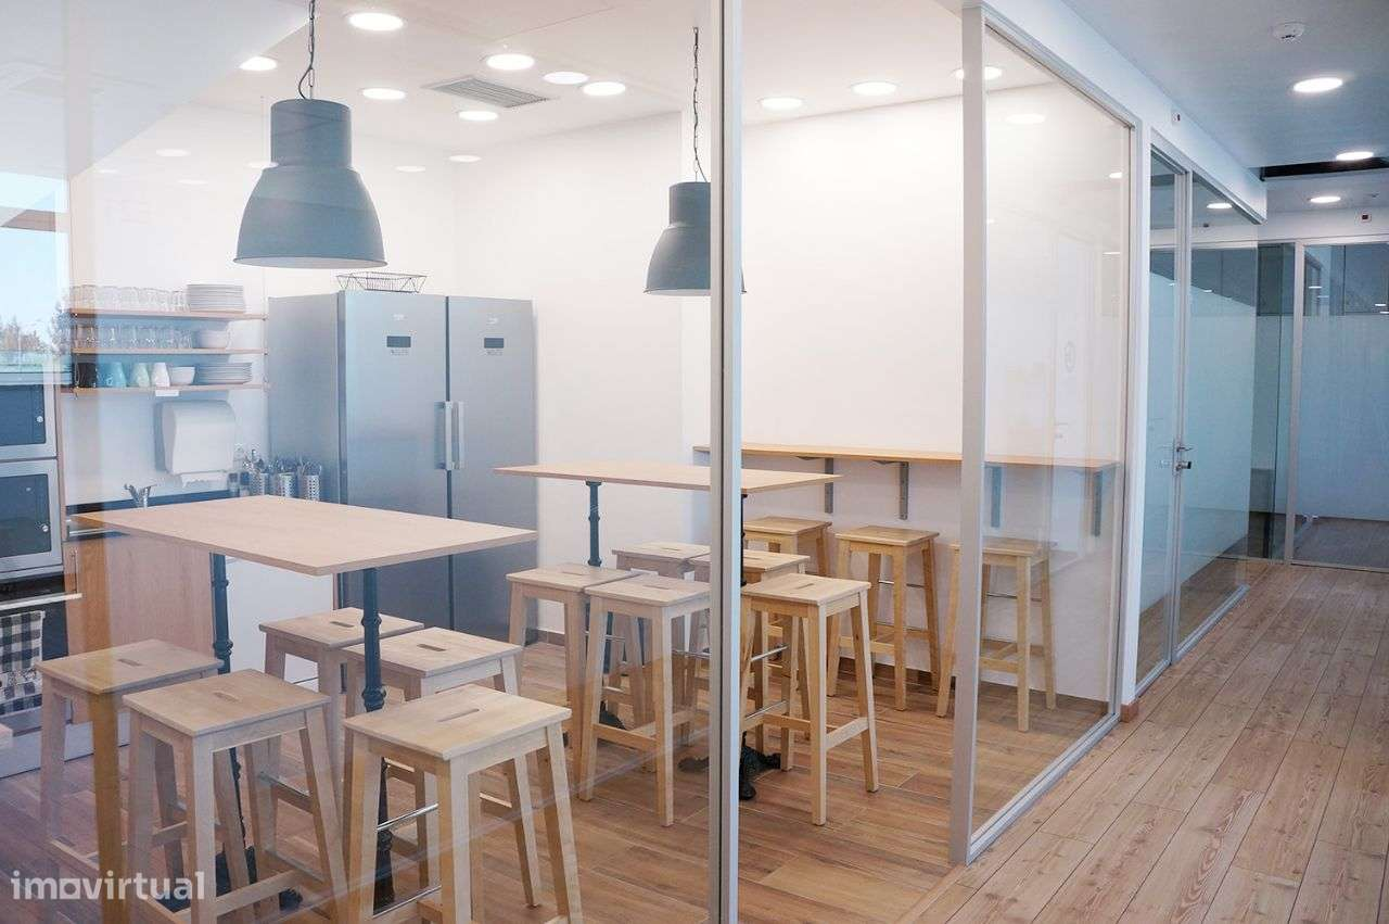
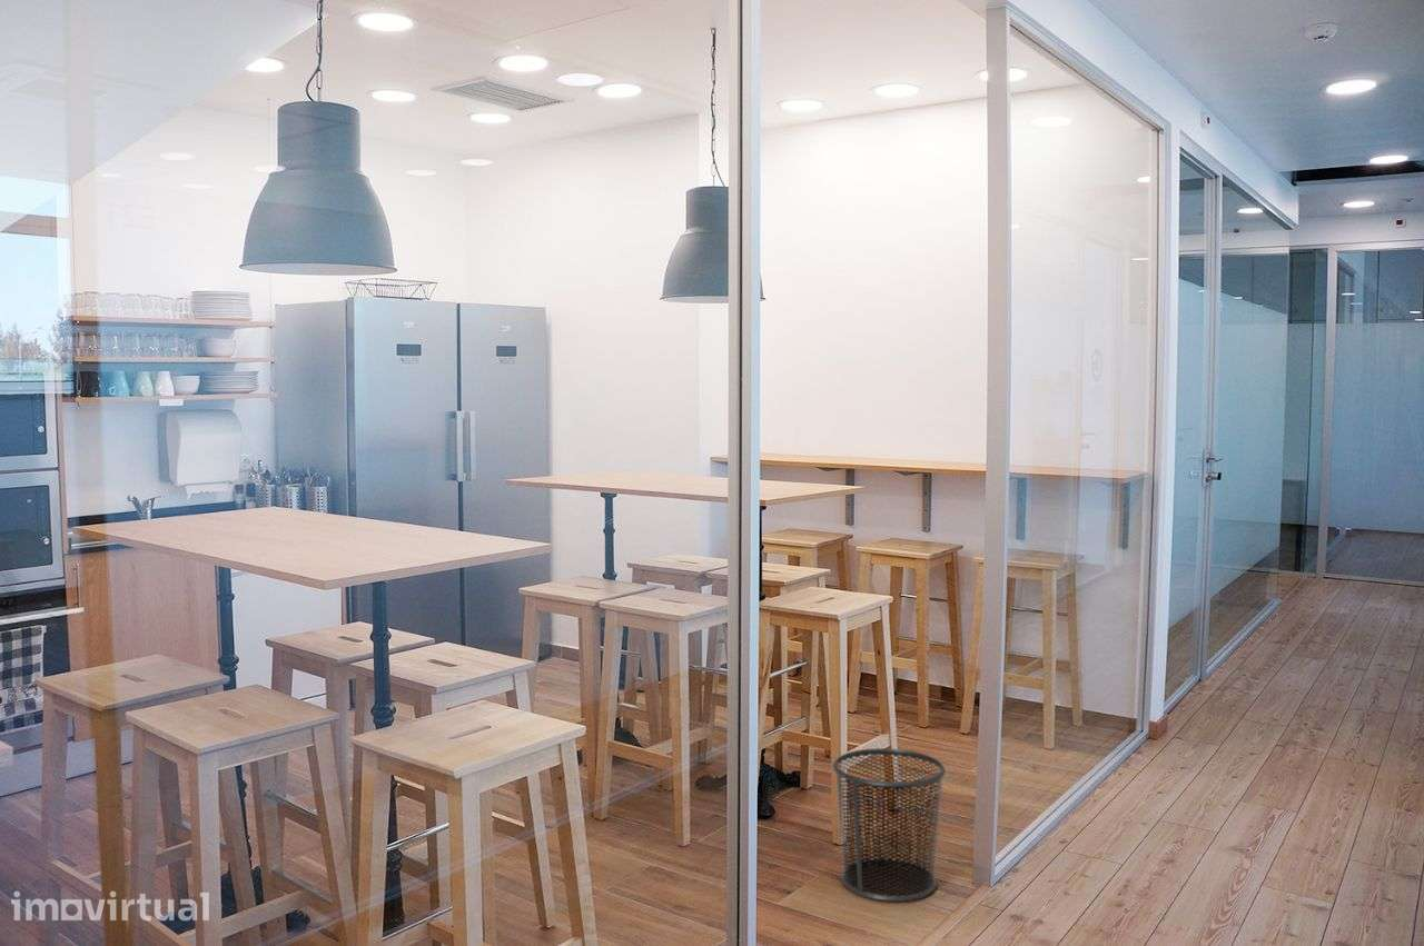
+ trash can [831,747,947,903]
